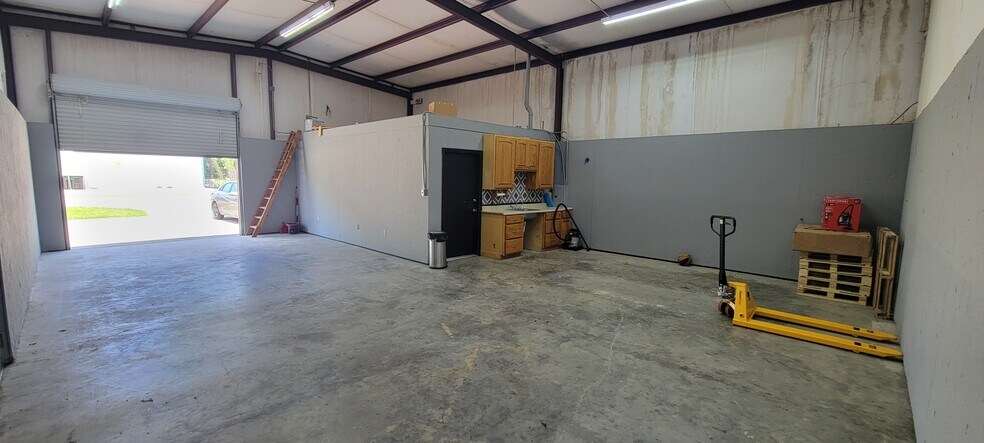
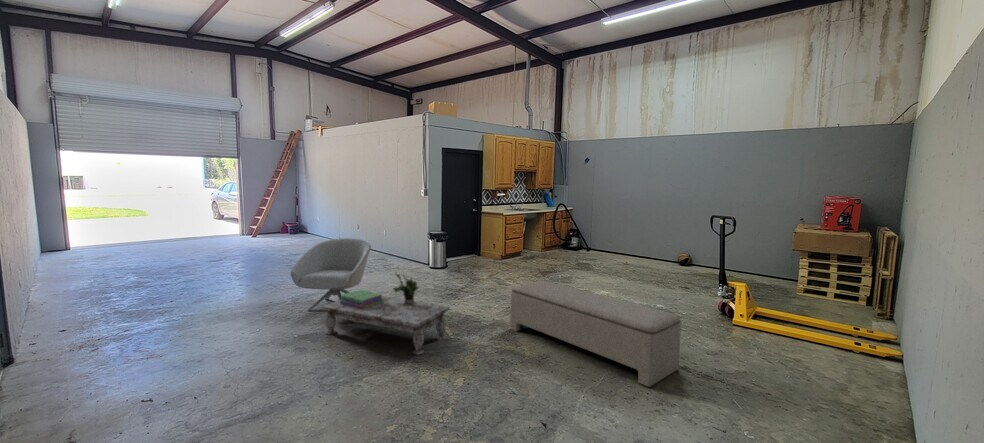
+ potted plant [392,271,420,305]
+ stack of books [340,289,384,310]
+ armchair [290,237,372,312]
+ coffee table [320,295,451,355]
+ bench [509,280,682,388]
